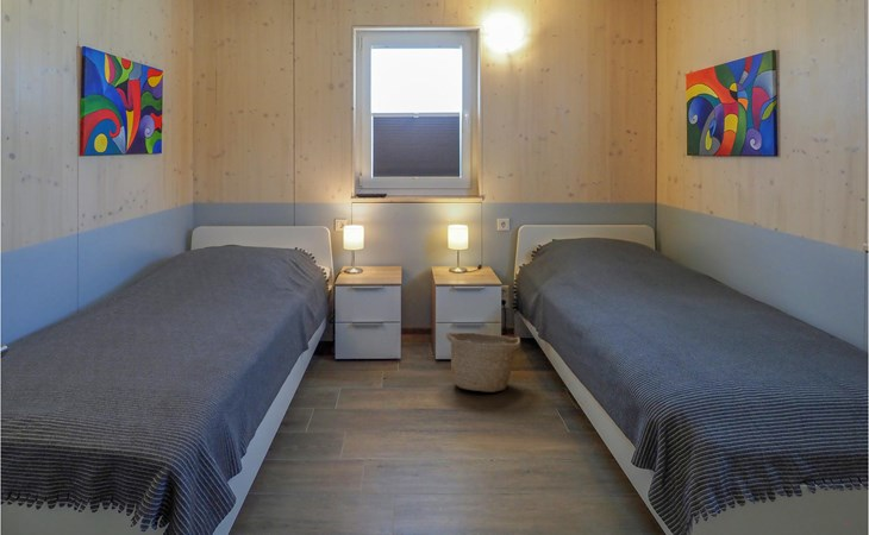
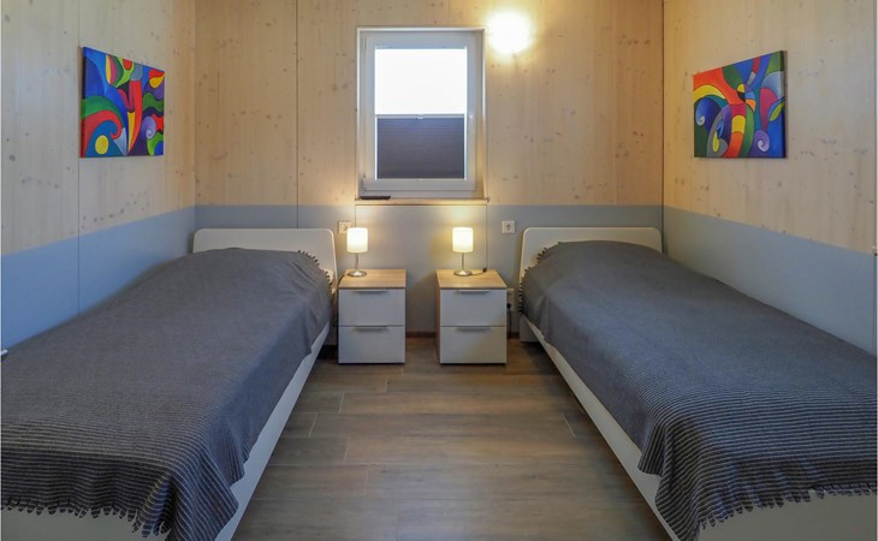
- basket [445,331,521,394]
